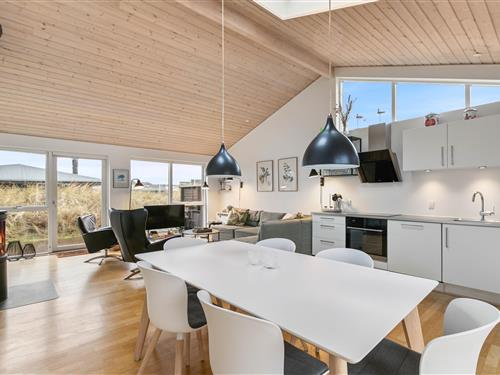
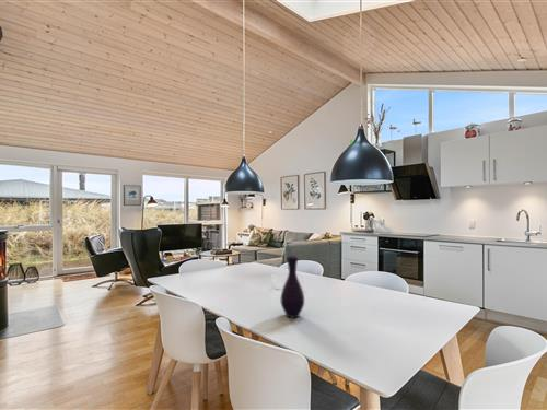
+ vase [280,255,305,319]
